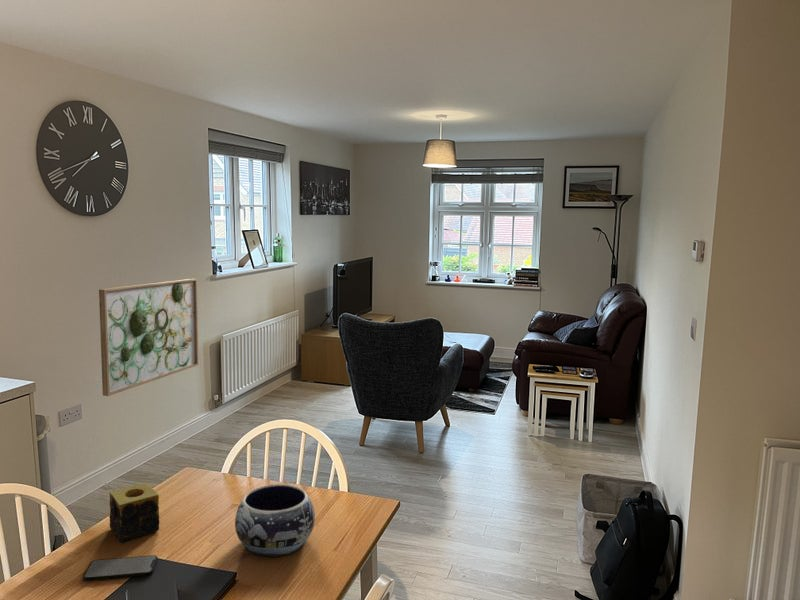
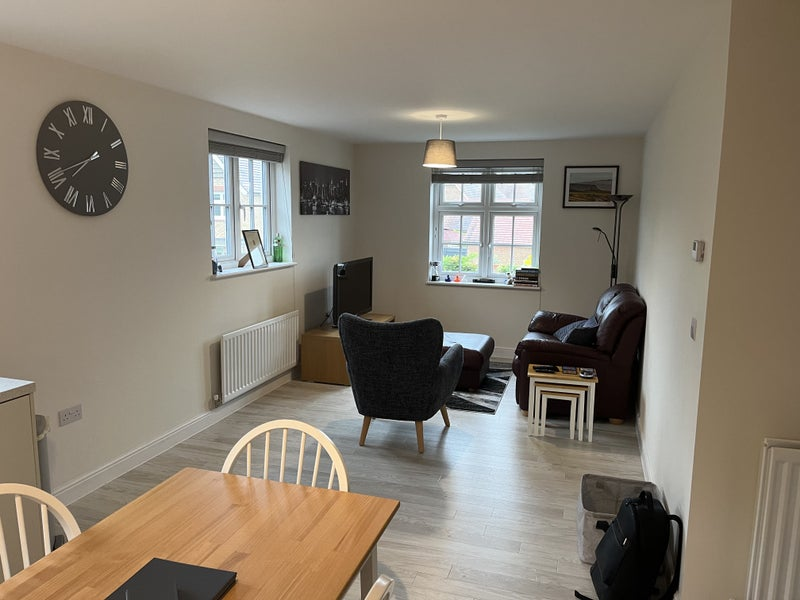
- decorative bowl [234,483,316,558]
- smartphone [82,554,158,581]
- wall art [98,278,199,397]
- candle [108,482,160,543]
